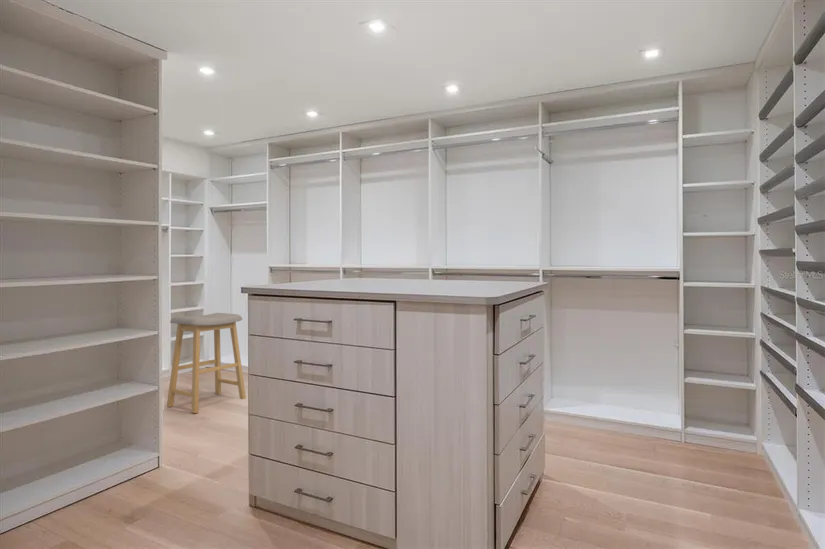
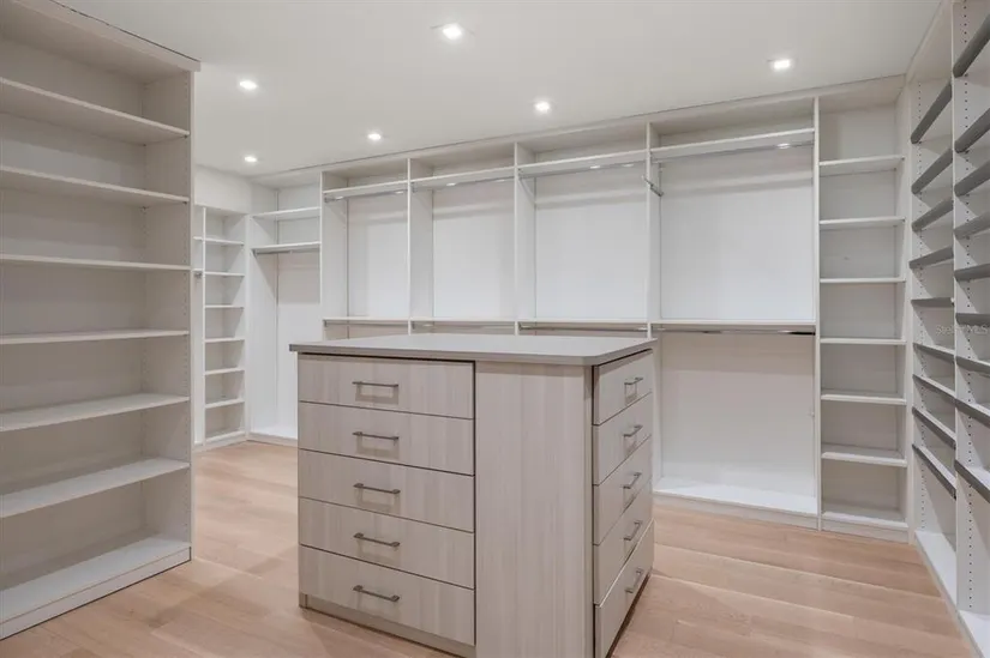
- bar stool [166,312,247,414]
